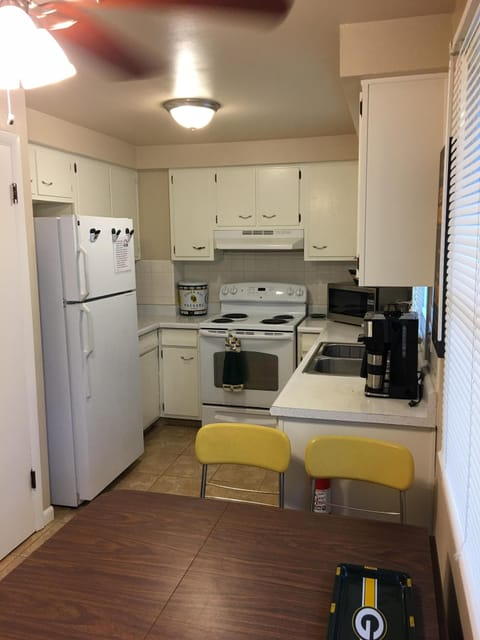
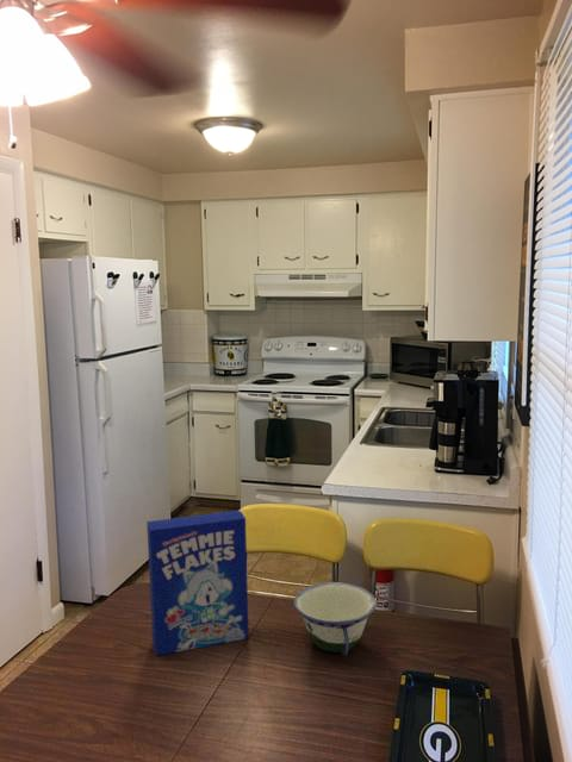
+ cereal box [145,510,250,657]
+ bowl [293,581,378,657]
